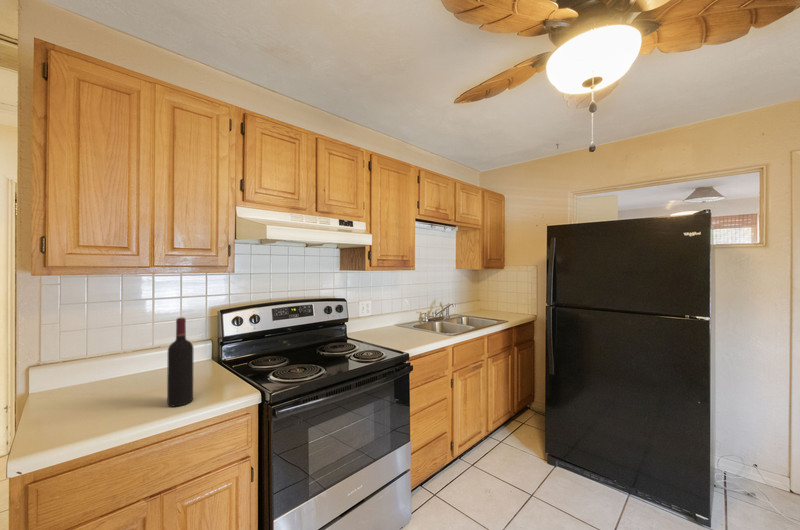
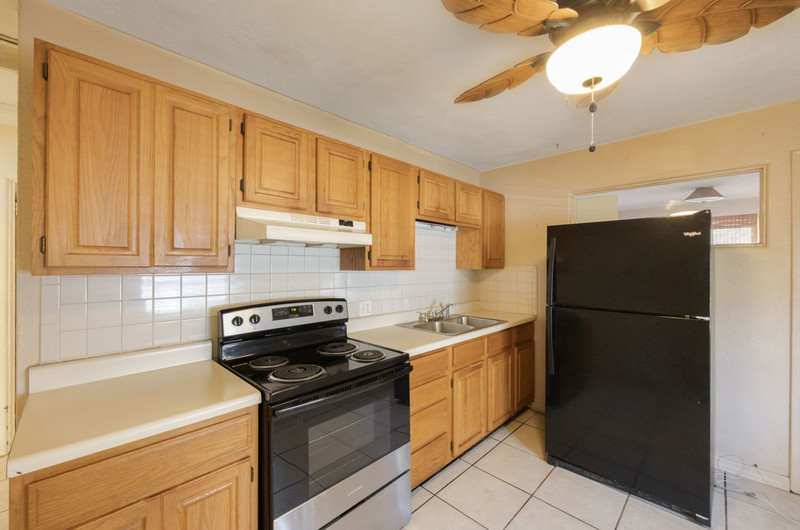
- wine bottle [166,317,194,408]
